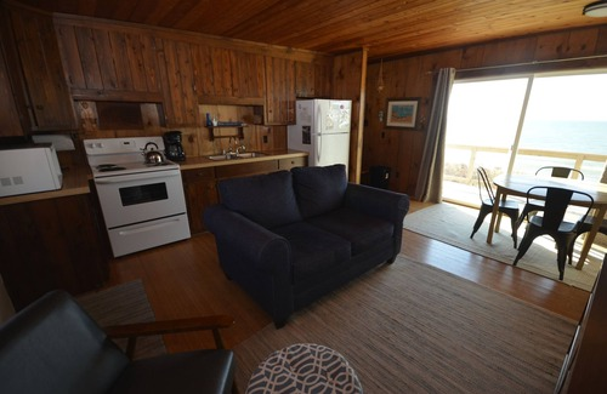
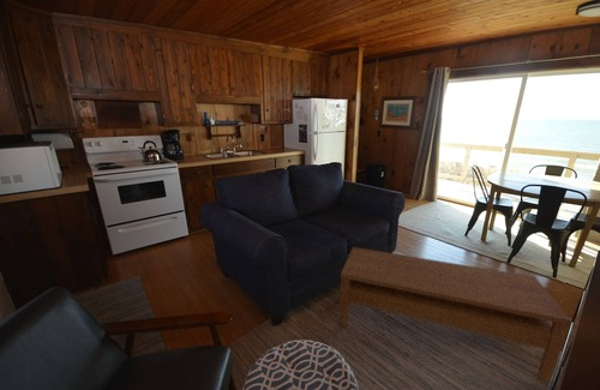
+ coffee table [338,246,574,384]
